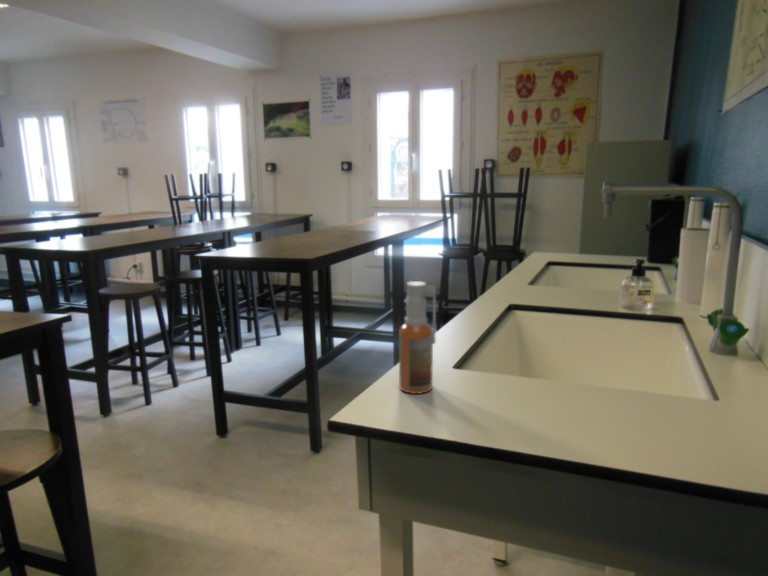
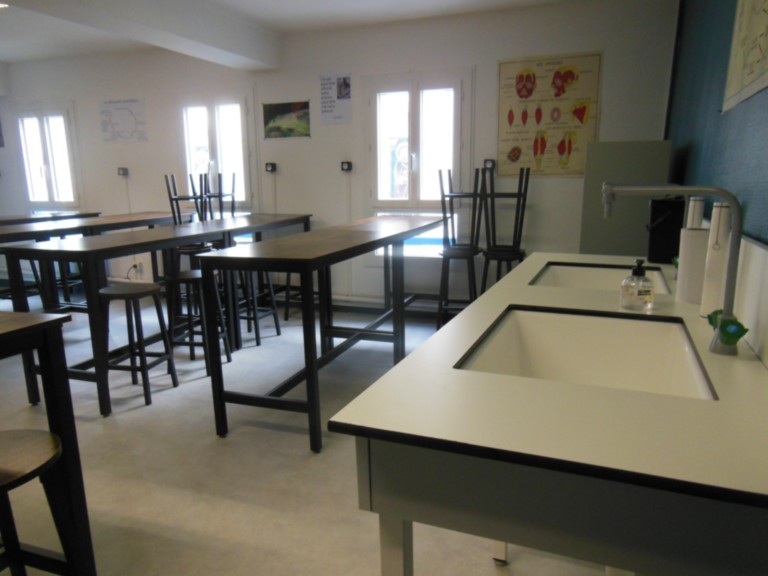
- spray bottle [398,280,437,395]
